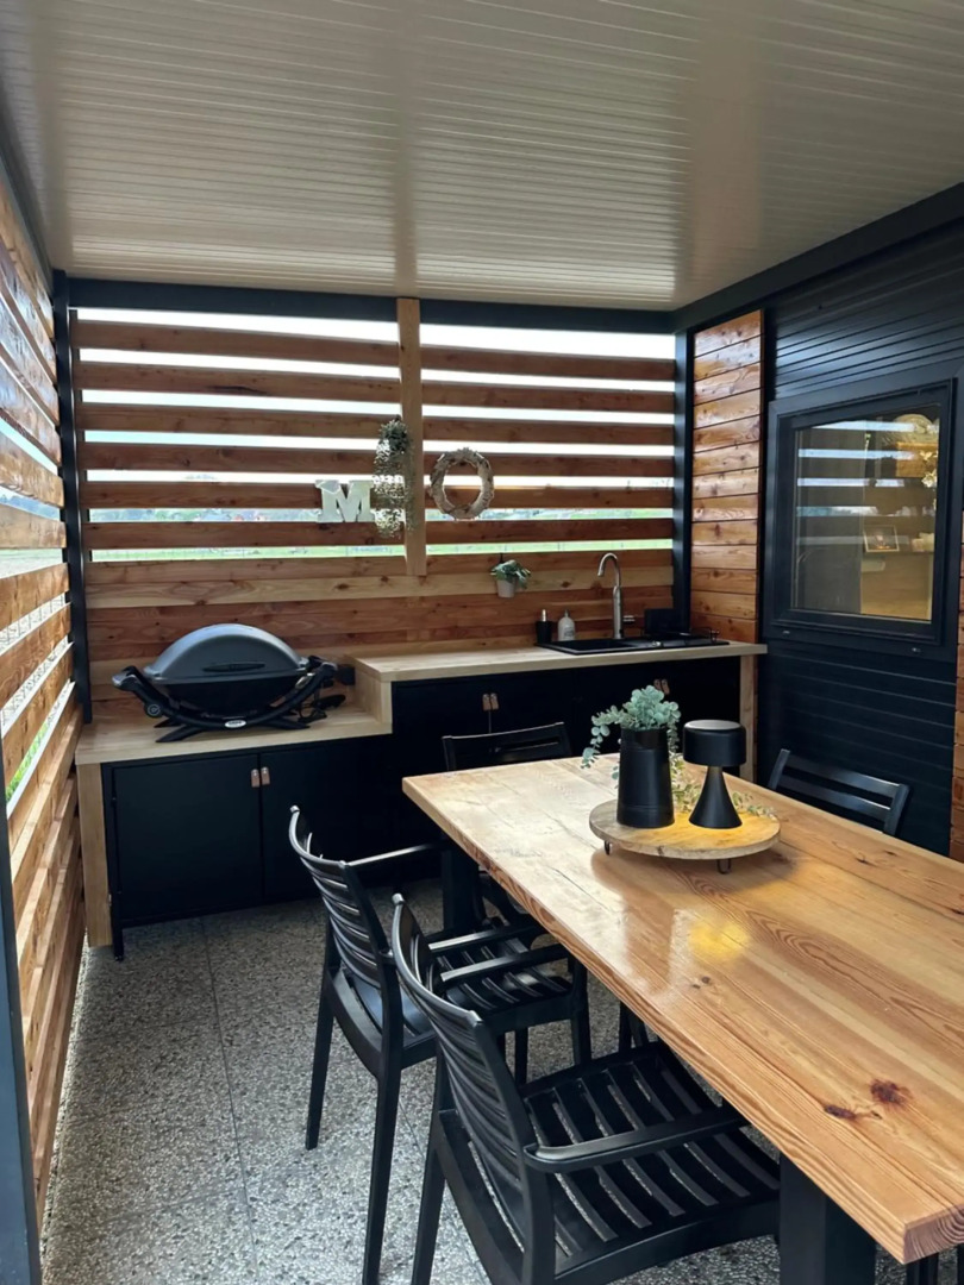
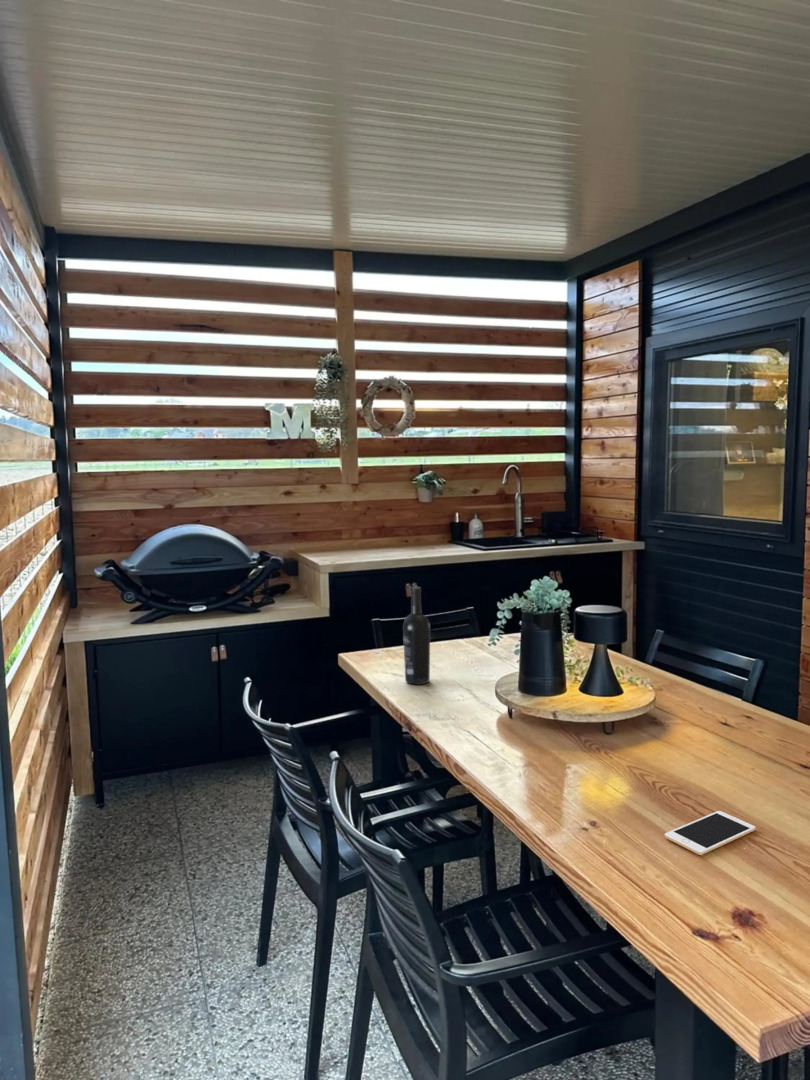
+ cell phone [664,810,757,856]
+ wine bottle [402,586,431,686]
